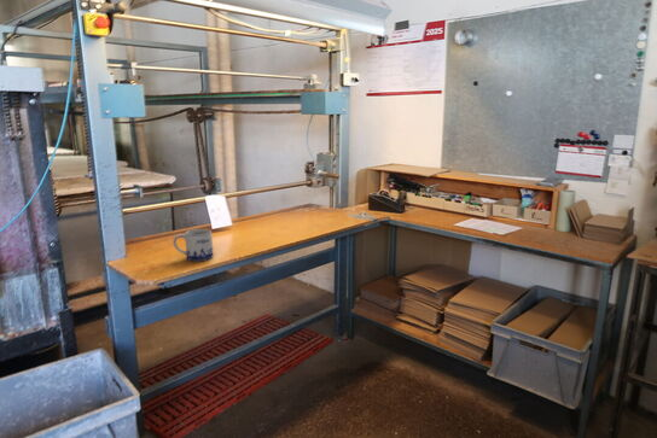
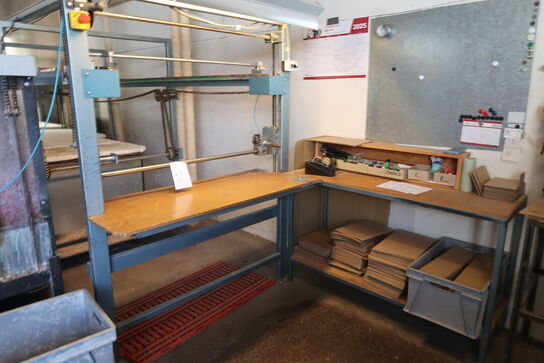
- mug [171,228,214,262]
